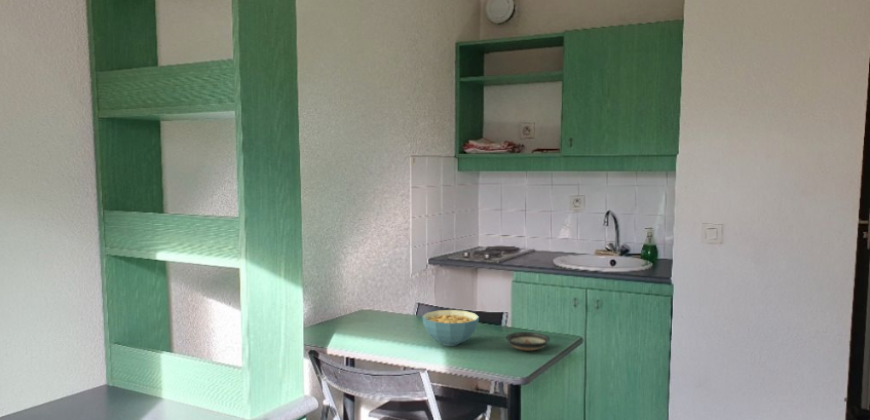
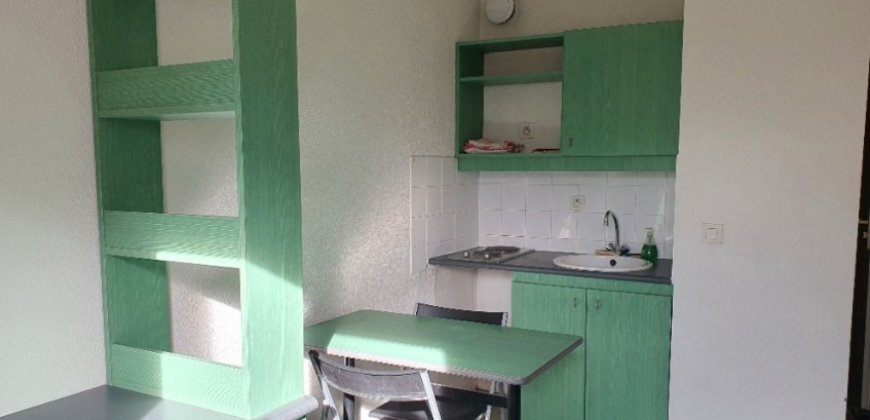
- cereal bowl [421,309,480,347]
- saucer [505,331,551,352]
